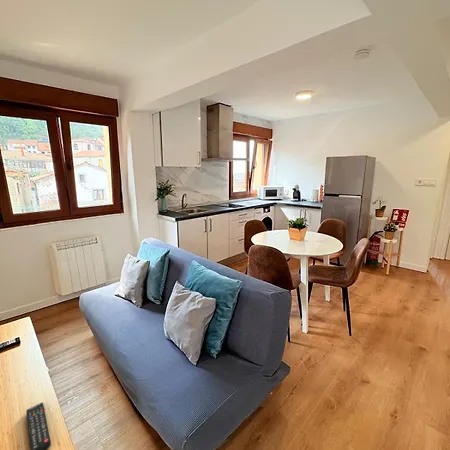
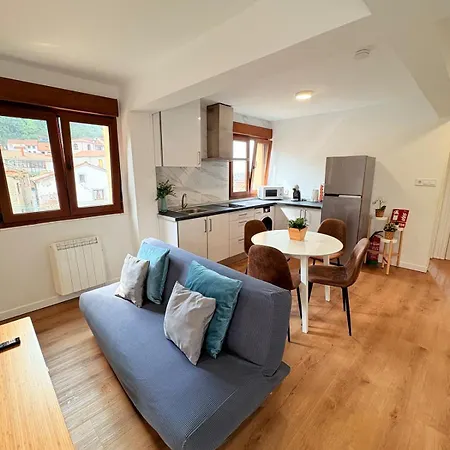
- remote control [25,401,52,450]
